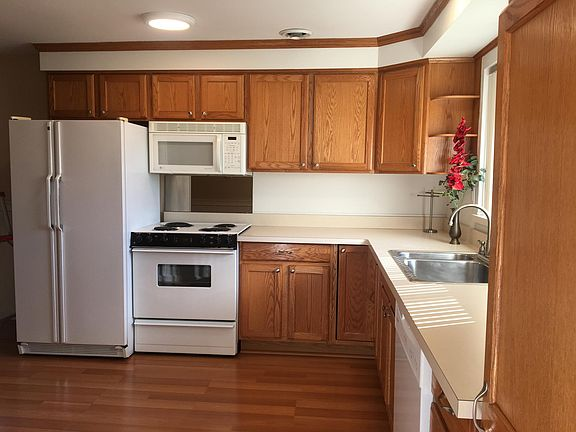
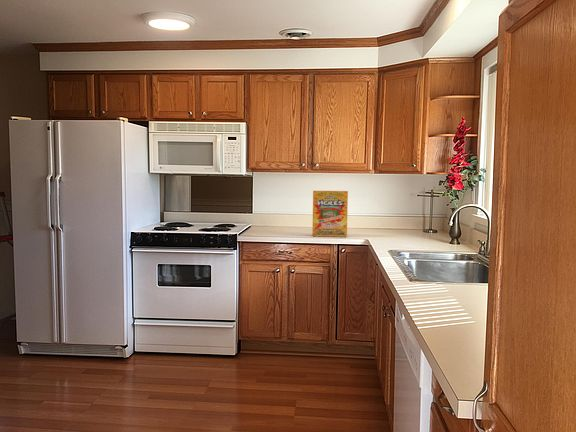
+ cereal box [311,190,349,238]
